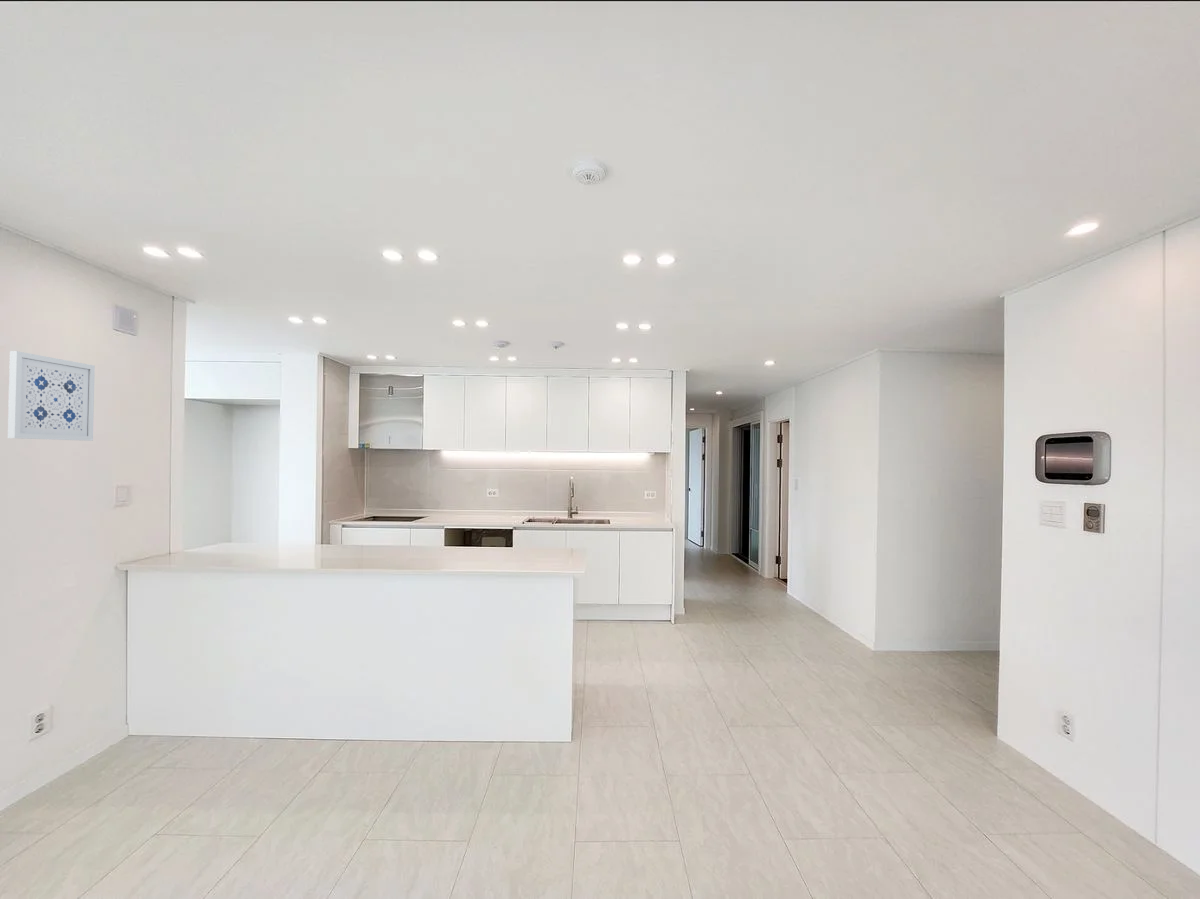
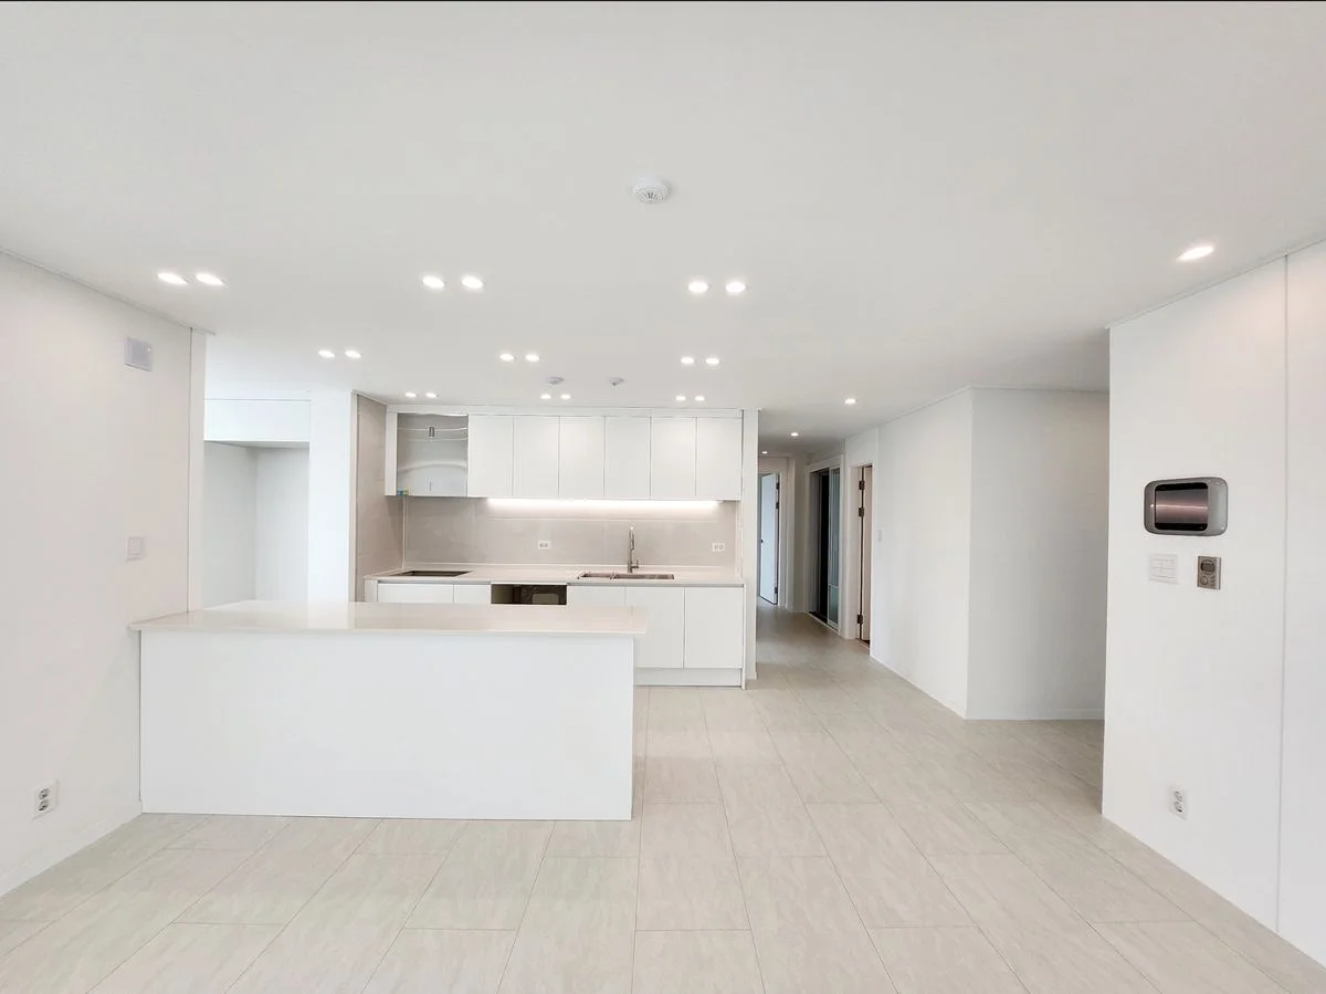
- wall art [7,350,96,442]
